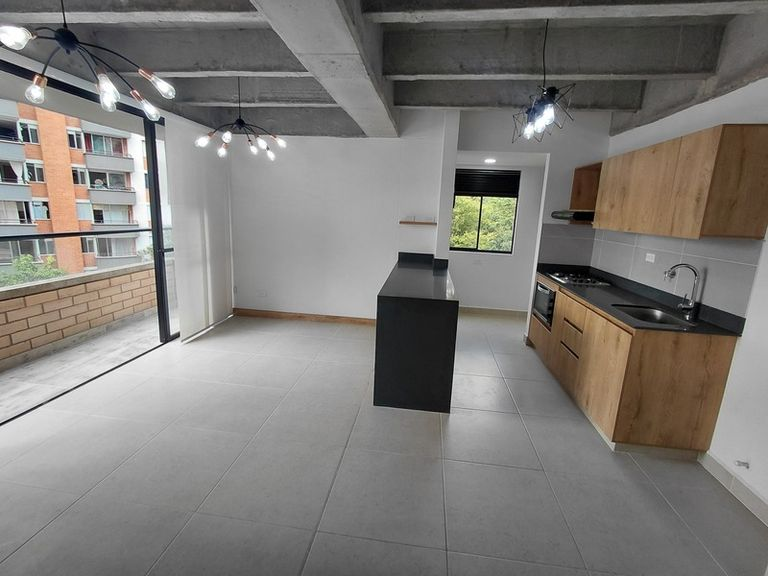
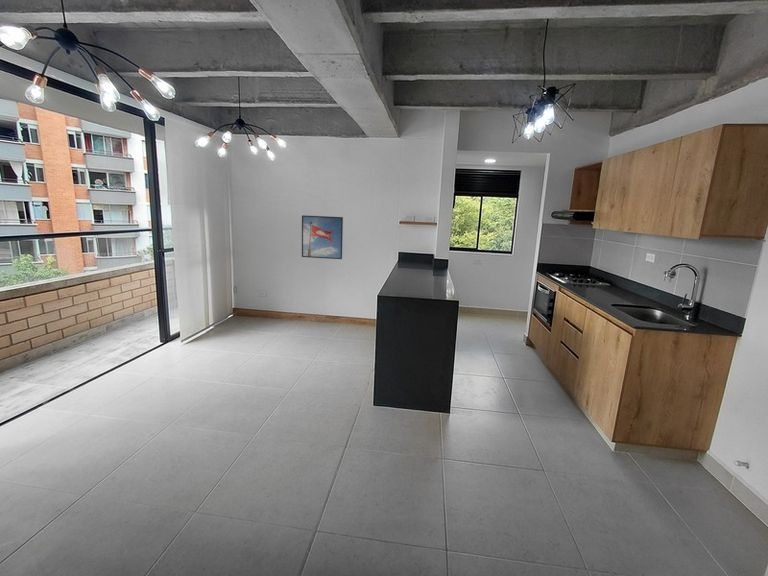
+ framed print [301,214,344,260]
